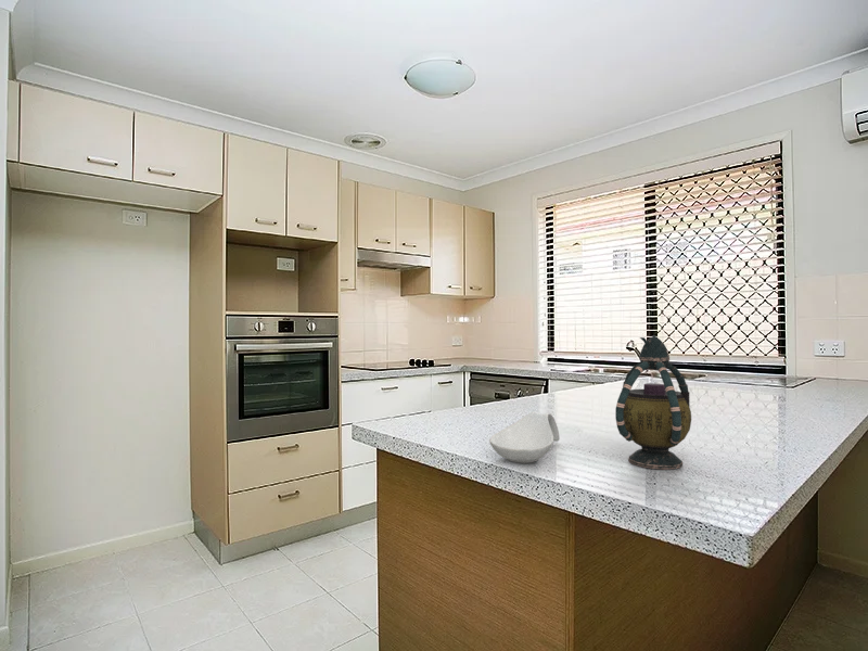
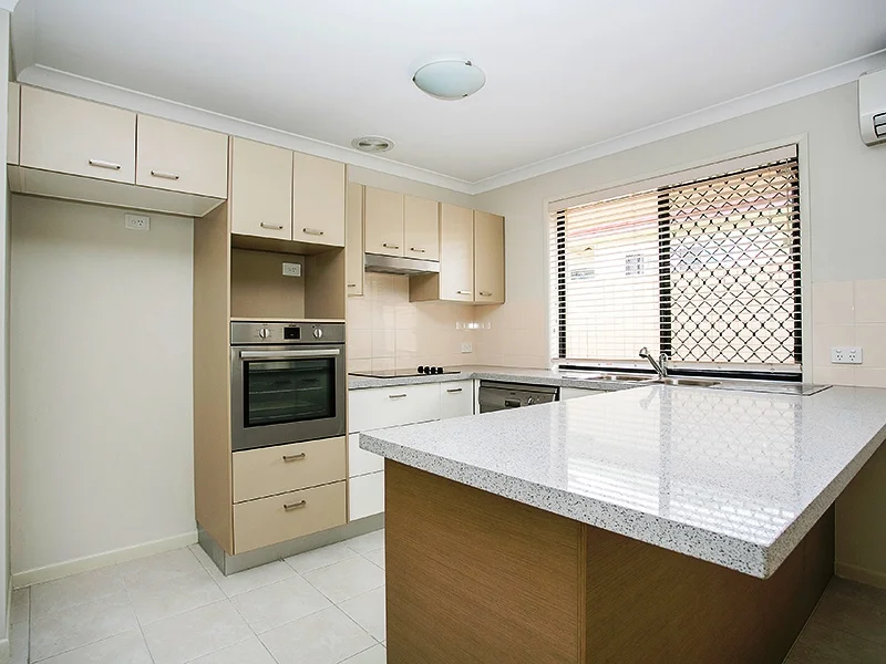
- spoon rest [488,410,560,464]
- teapot [614,334,692,470]
